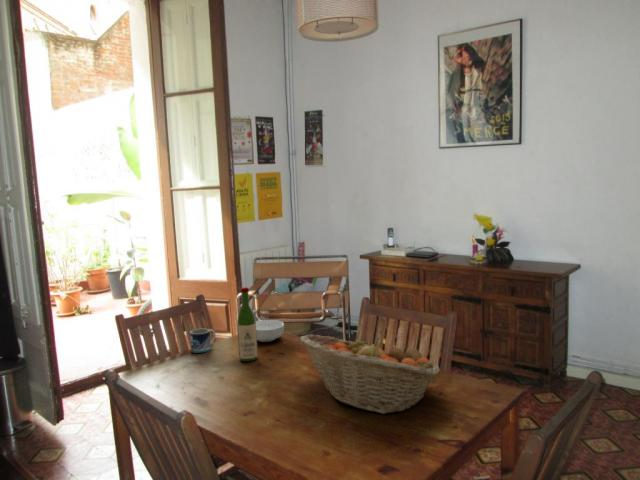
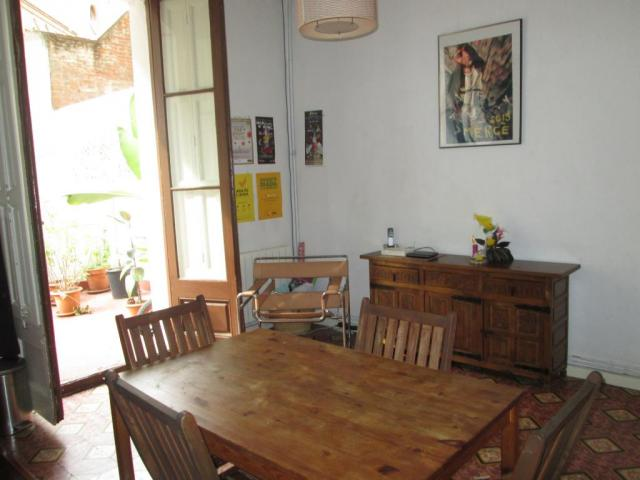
- mug [189,328,217,354]
- fruit basket [299,333,441,415]
- wine bottle [236,286,258,363]
- cereal bowl [256,319,285,343]
